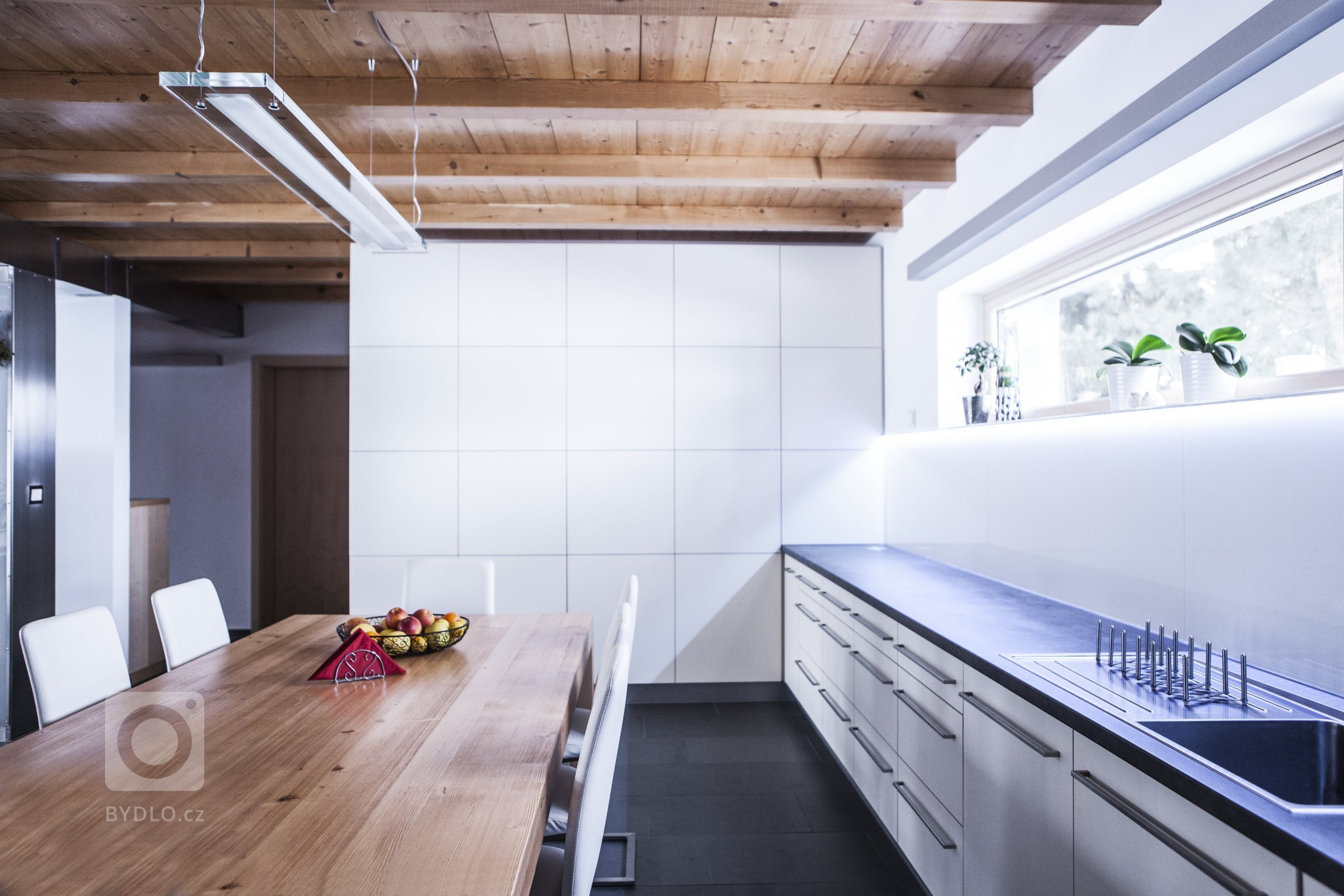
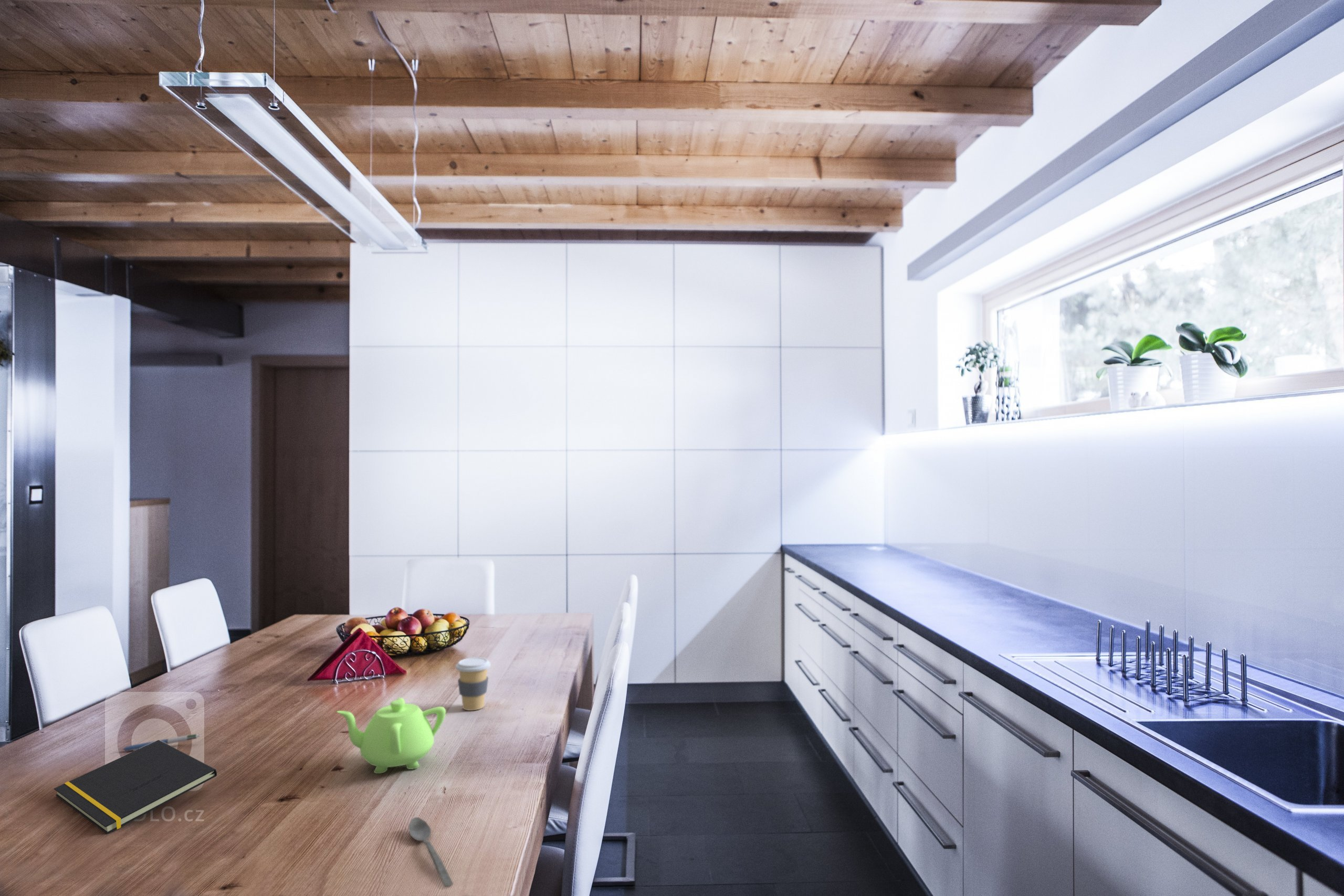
+ teapot [336,697,446,774]
+ coffee cup [455,657,491,711]
+ spoon [408,817,454,888]
+ pen [121,733,201,751]
+ notepad [54,740,217,835]
